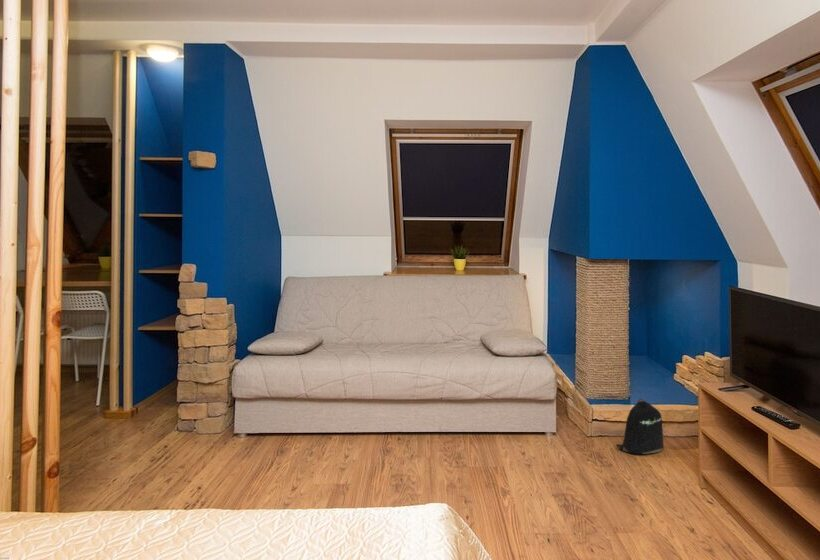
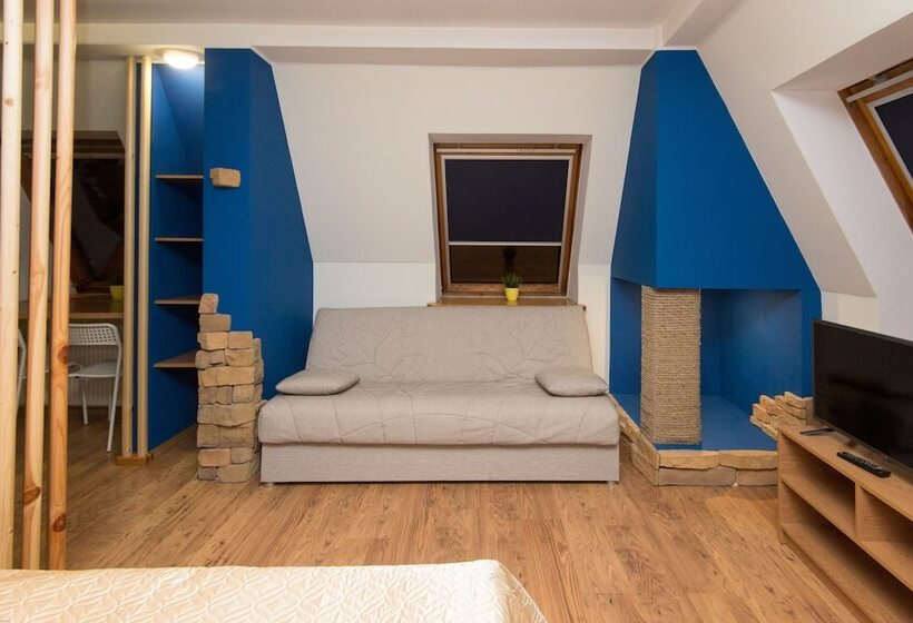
- backpack [615,397,665,455]
